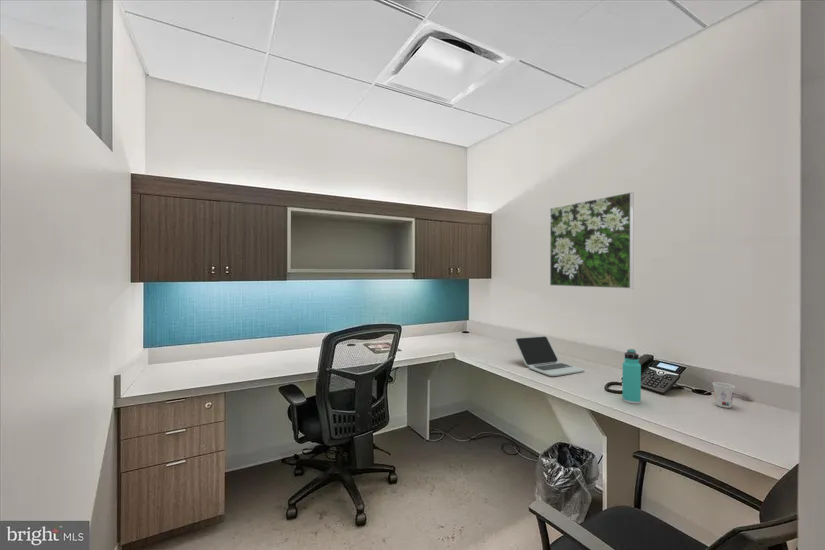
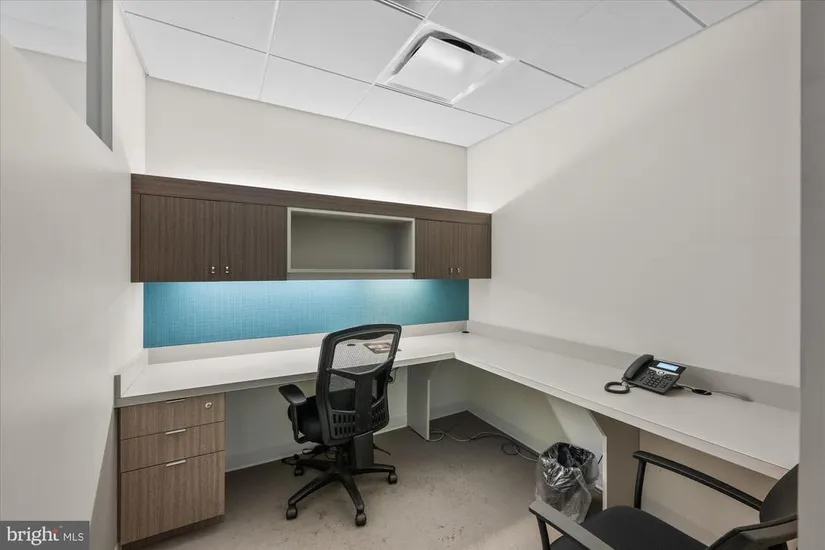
- thermos bottle [621,348,642,405]
- laptop [514,334,585,377]
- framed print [549,191,634,290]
- cup [712,381,736,409]
